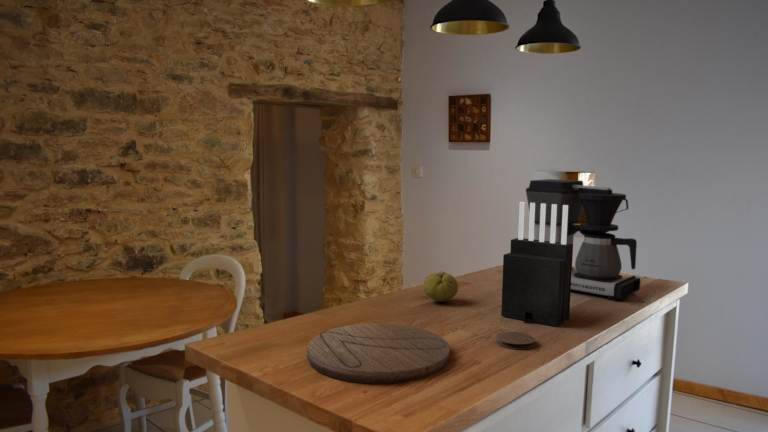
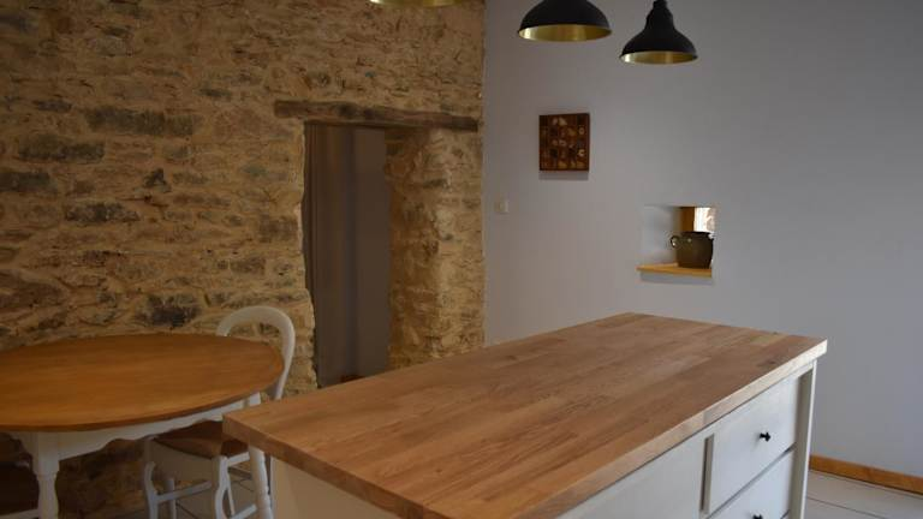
- fruit [422,271,459,303]
- cutting board [306,323,451,385]
- coffee maker [525,178,641,302]
- coaster [496,331,536,350]
- knife block [500,201,574,328]
